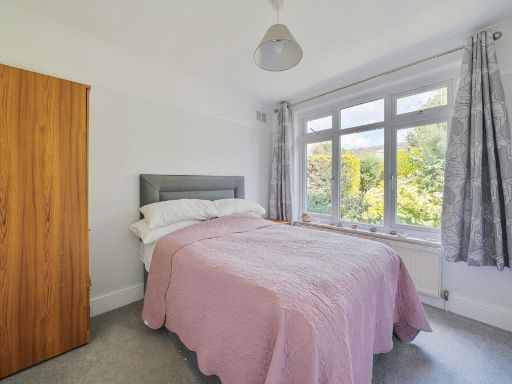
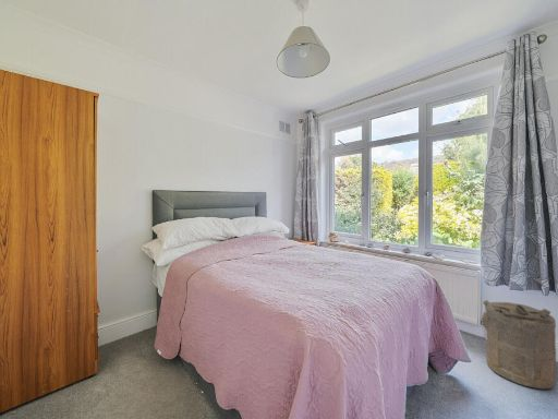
+ laundry hamper [481,299,557,390]
